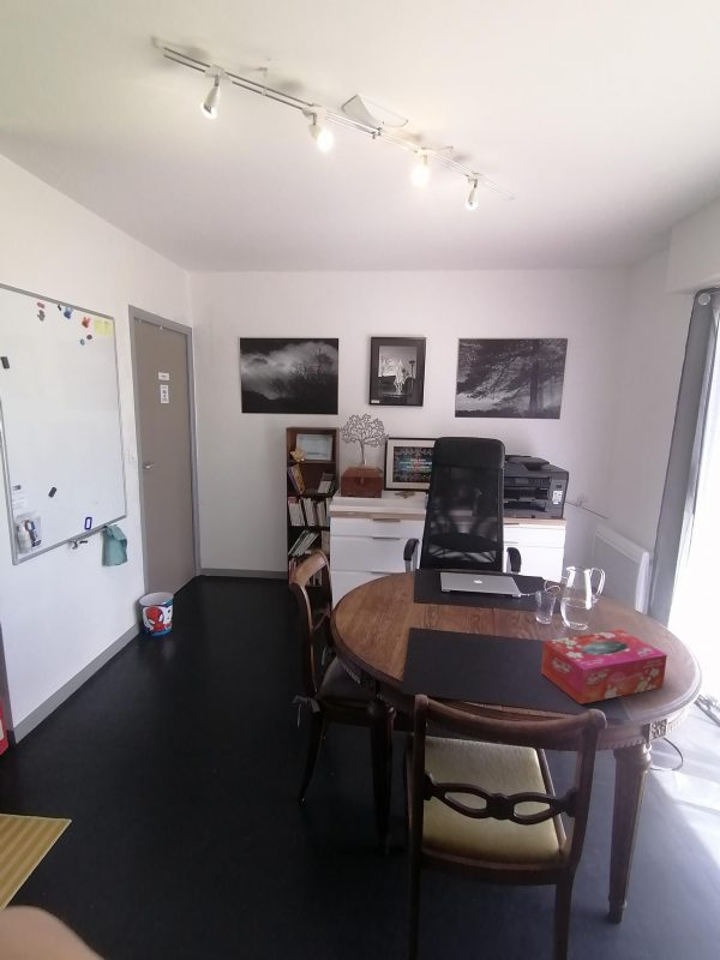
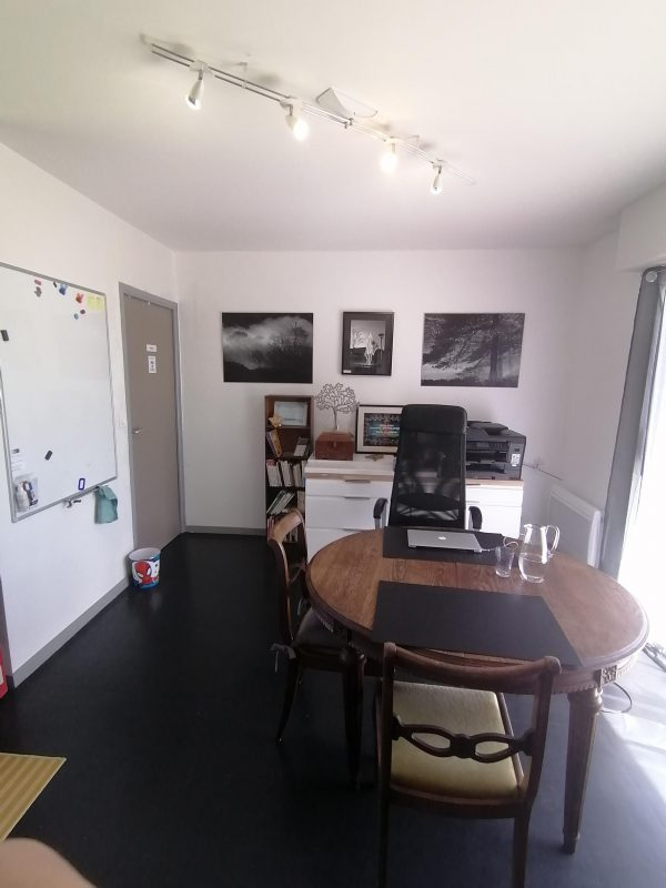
- tissue box [540,629,668,706]
